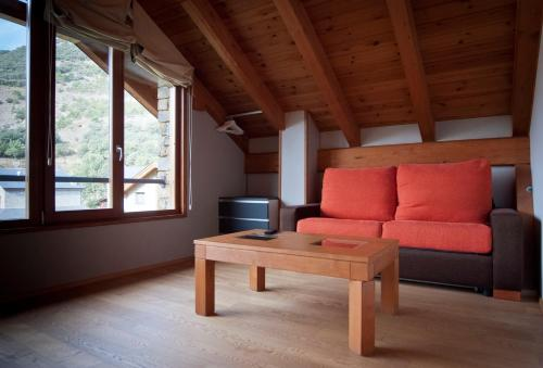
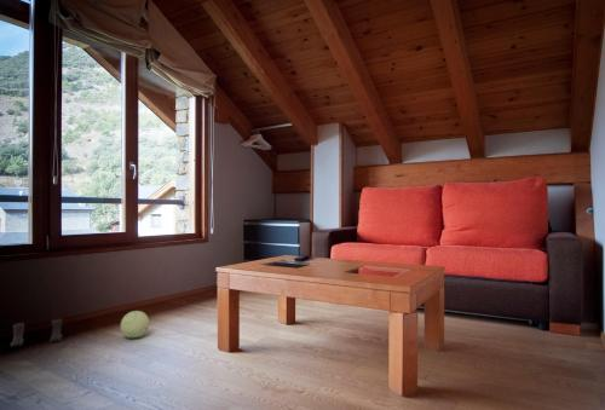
+ boots [10,318,64,348]
+ plush toy [120,310,150,339]
